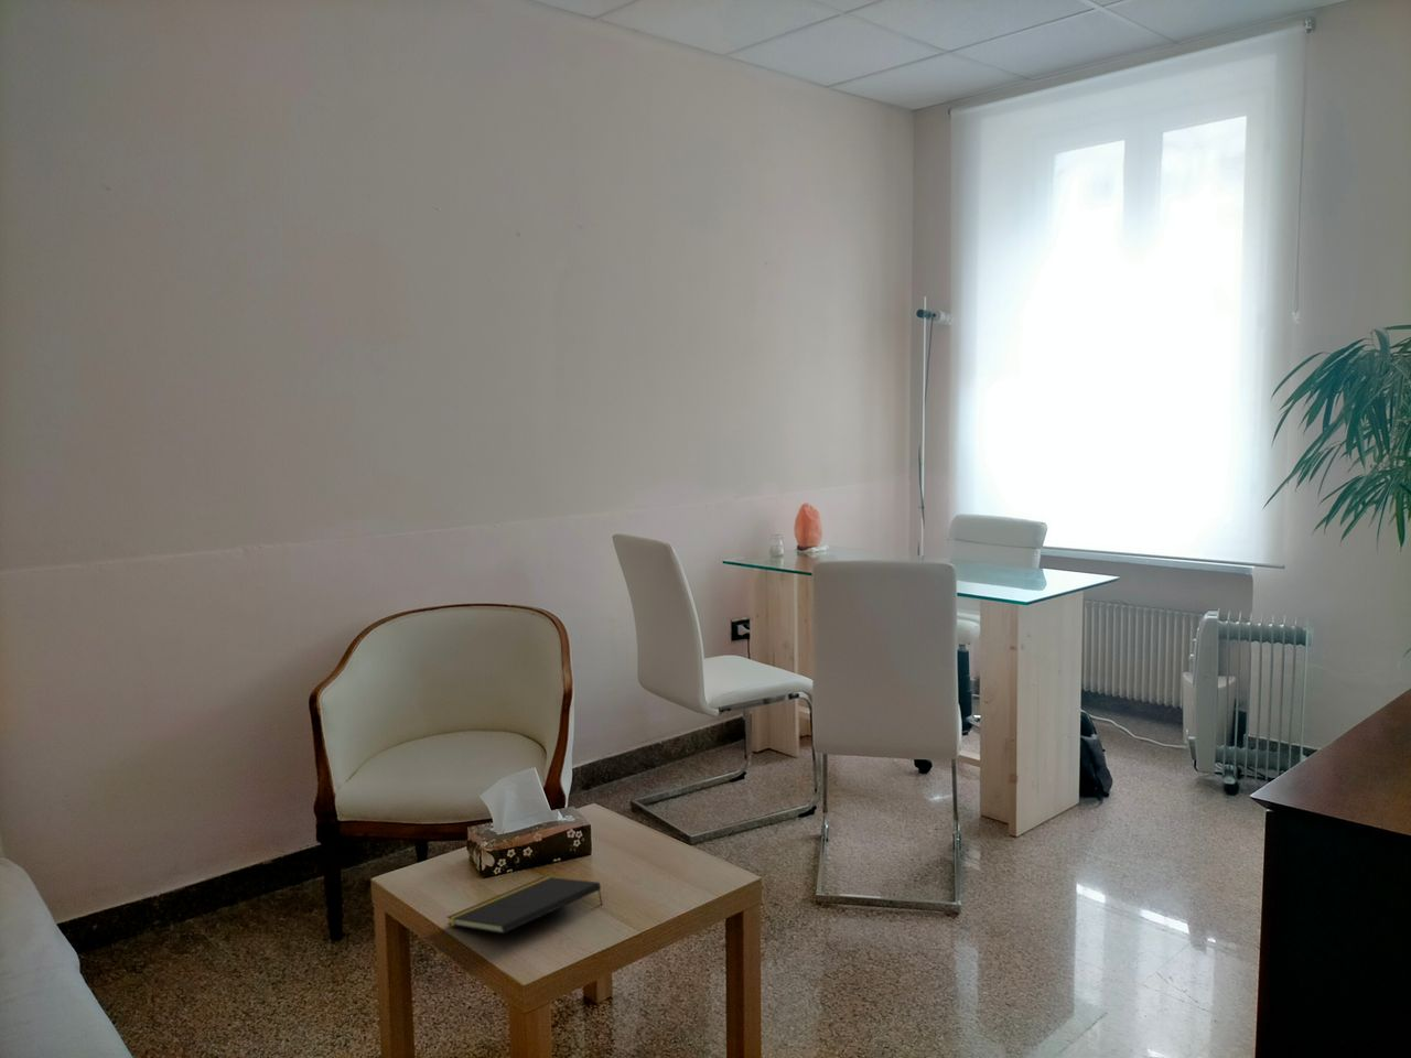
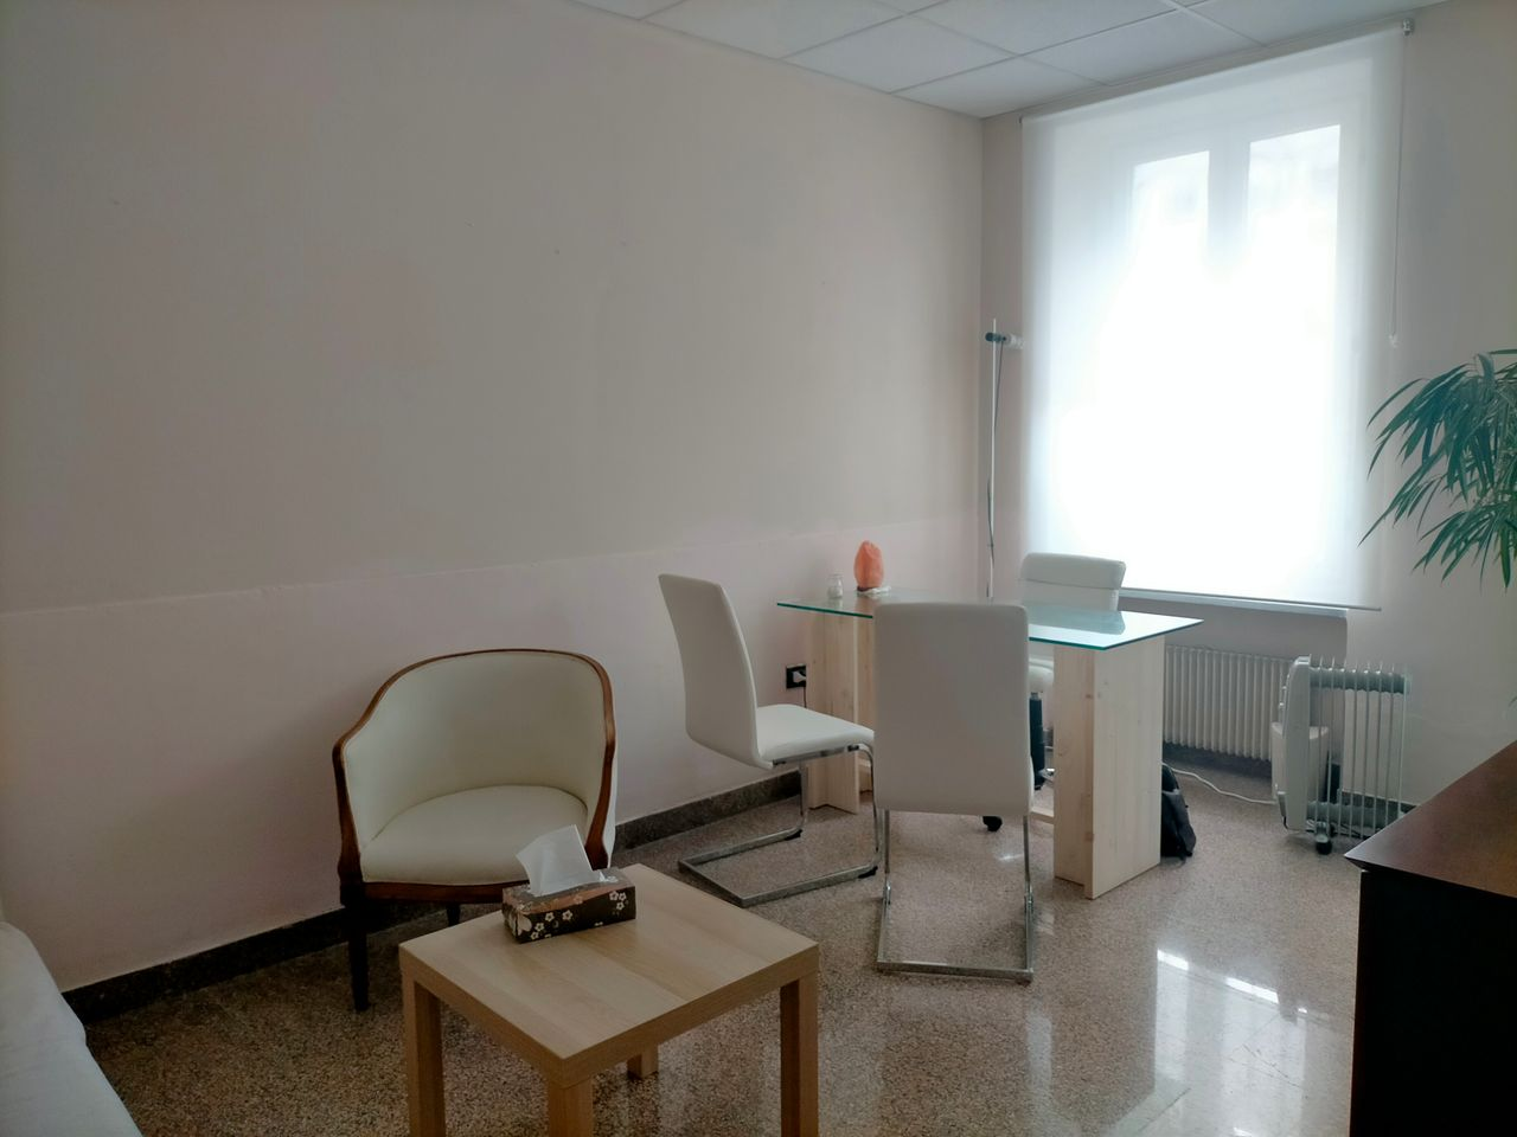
- notepad [446,876,604,935]
